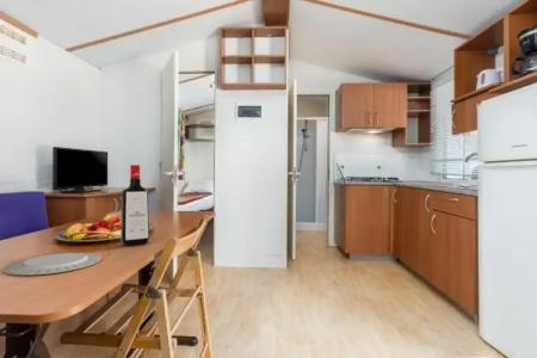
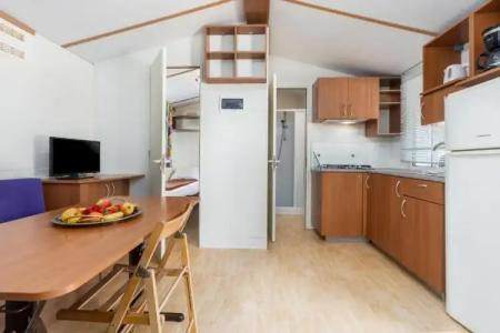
- chinaware [1,252,103,276]
- liquor bottle [121,163,150,247]
